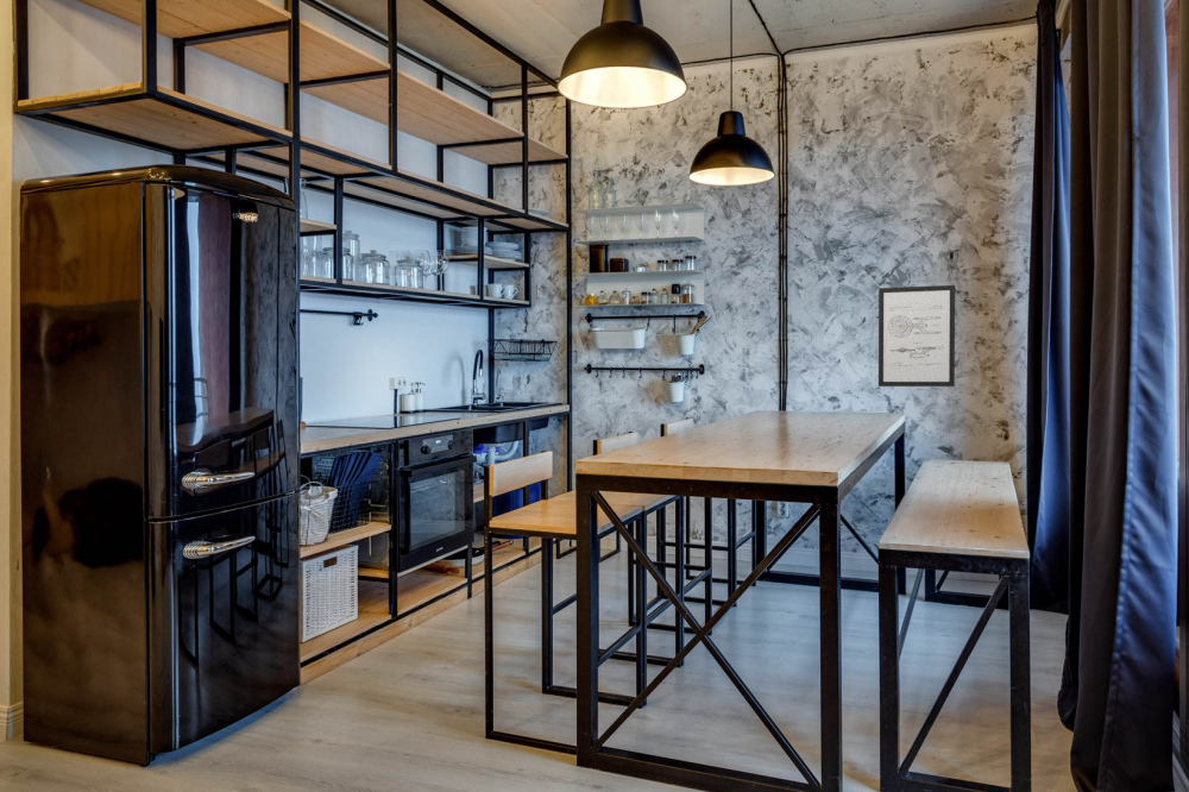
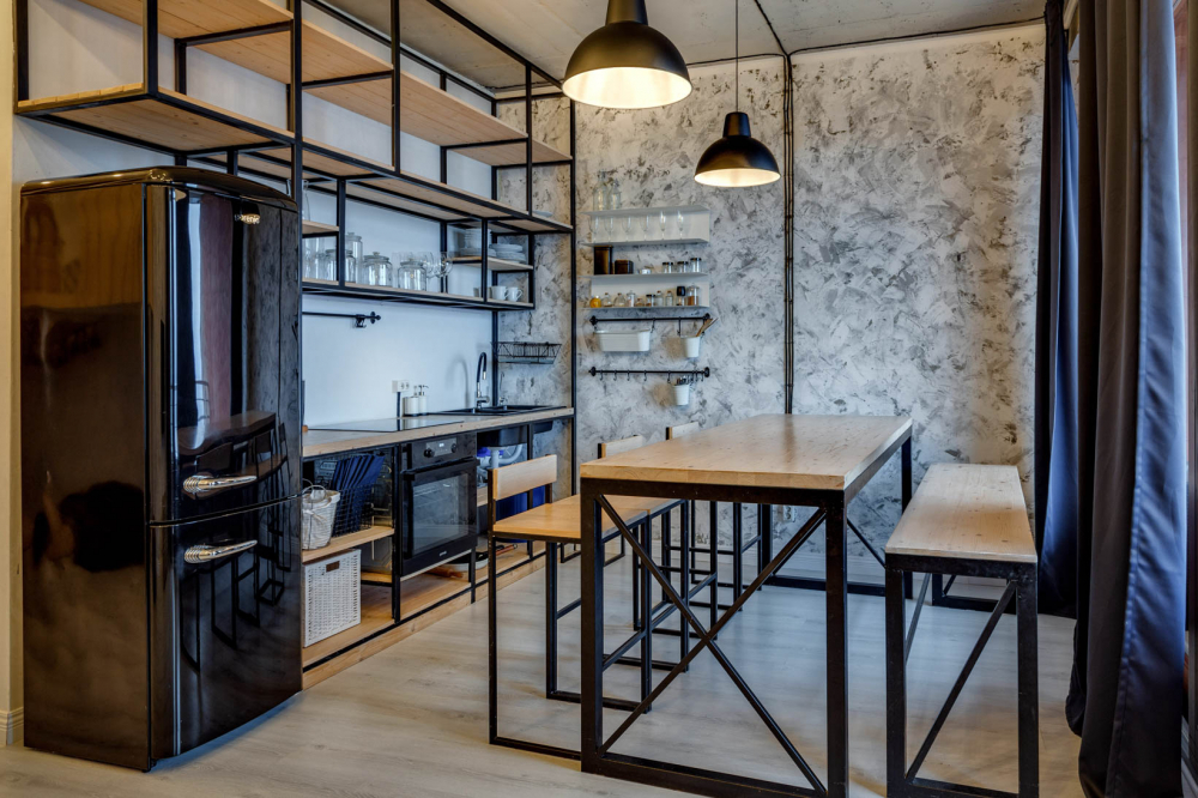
- wall art [877,284,956,388]
